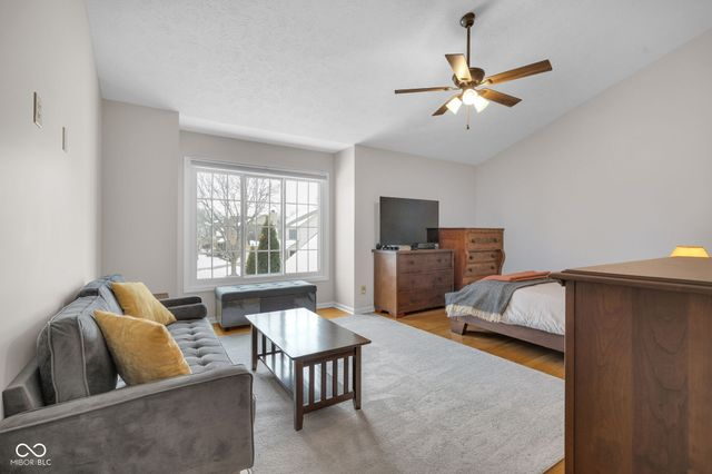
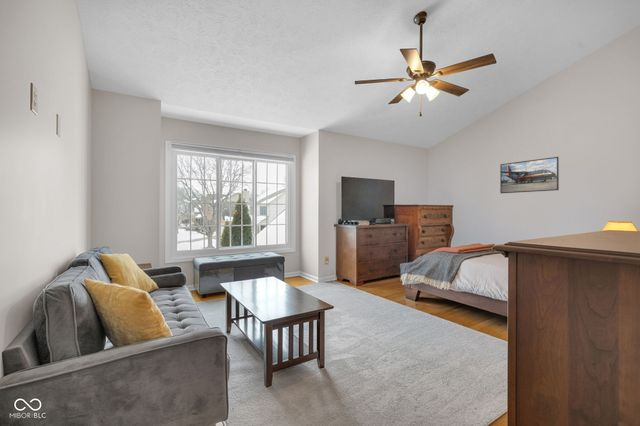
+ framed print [499,156,560,194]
